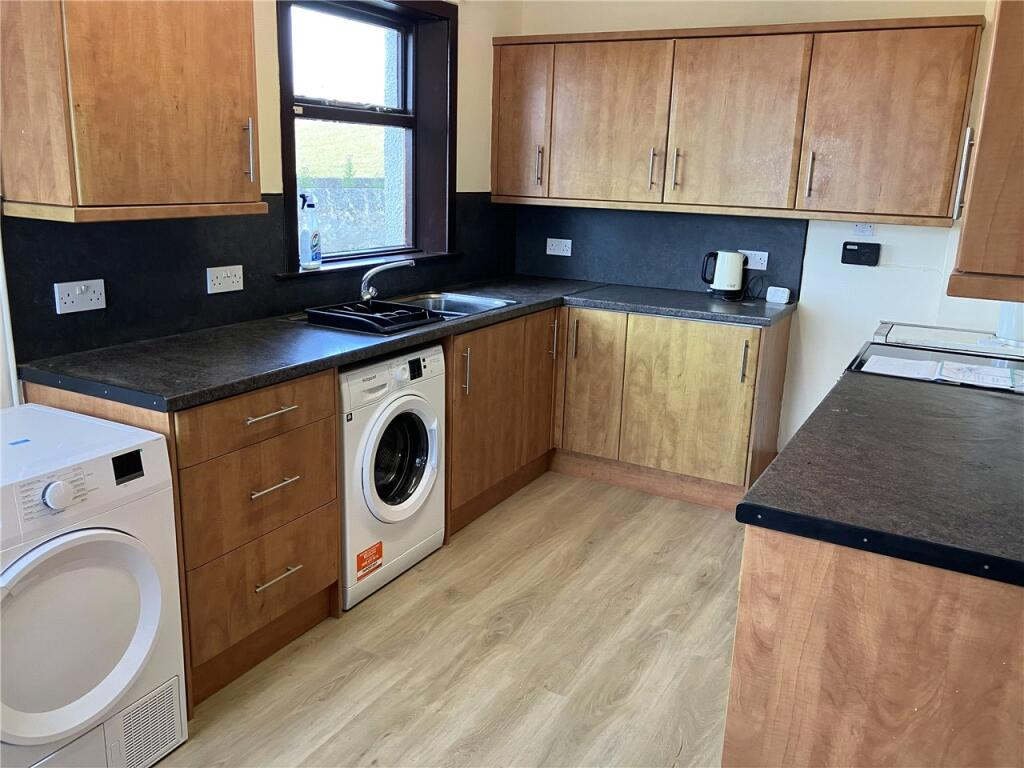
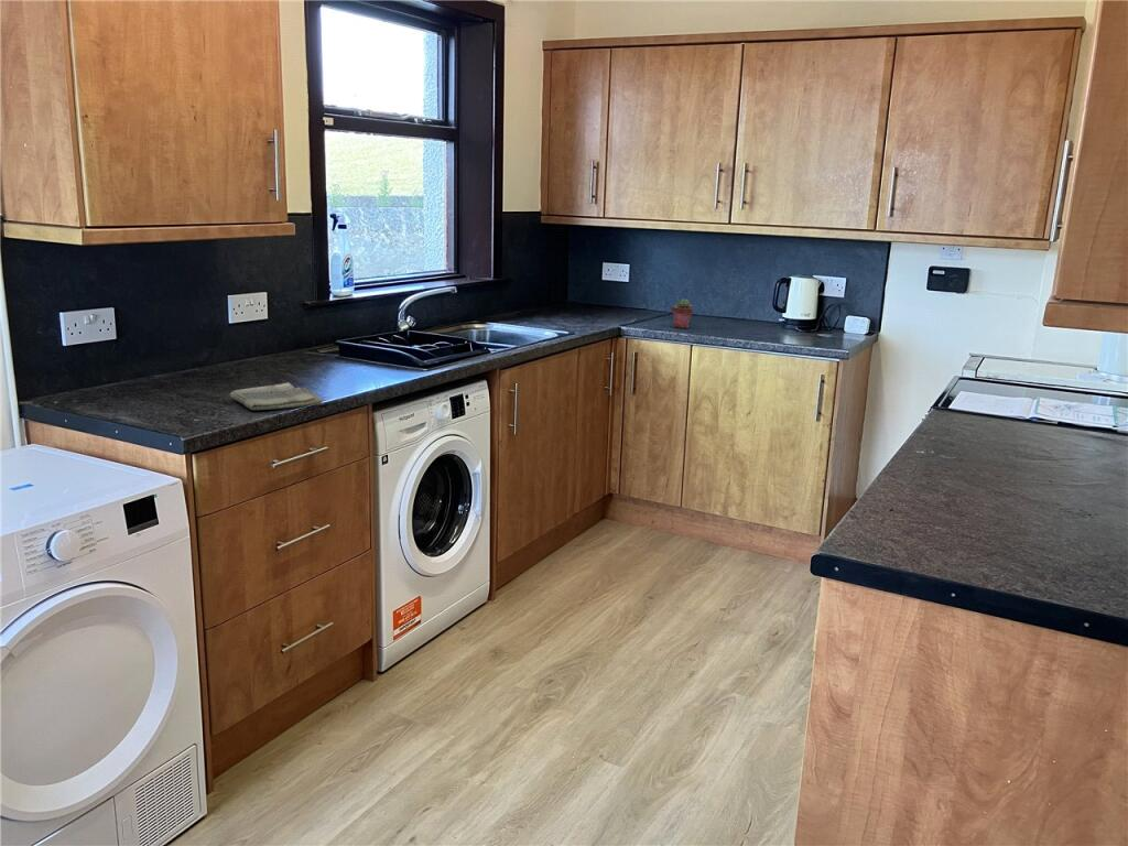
+ potted succulent [671,297,694,329]
+ dish towel [229,382,323,411]
